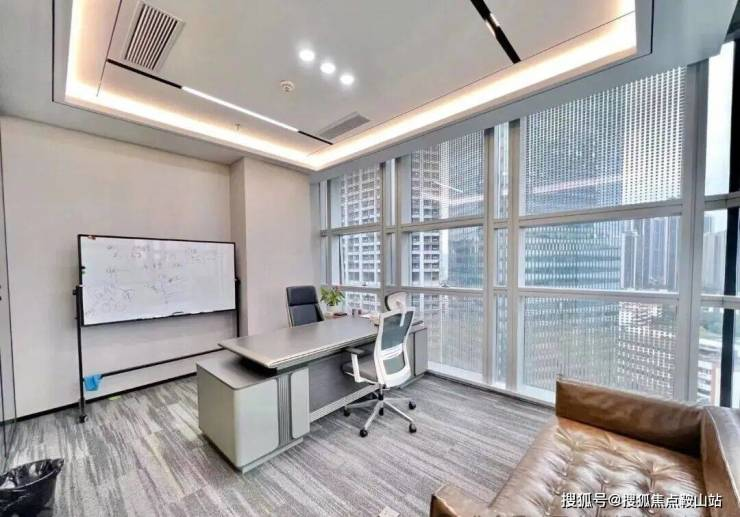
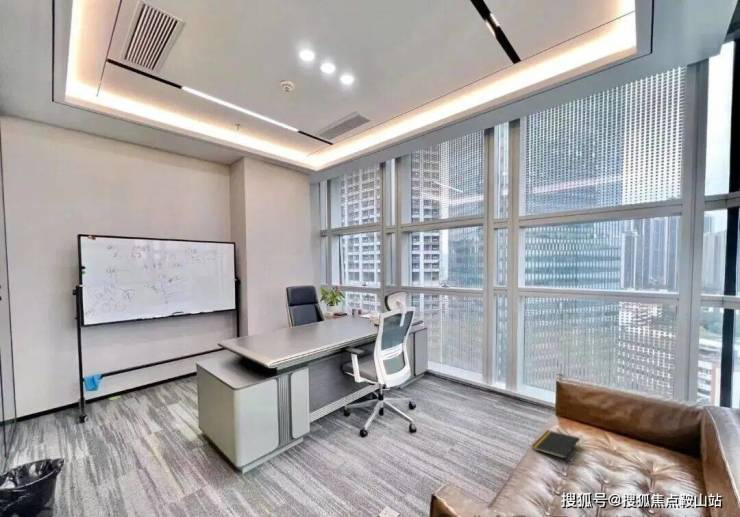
+ notepad [530,429,580,460]
